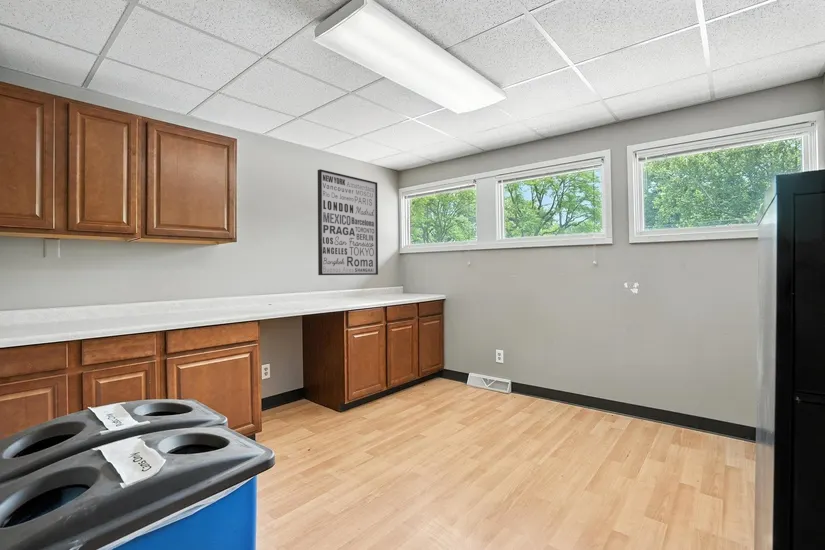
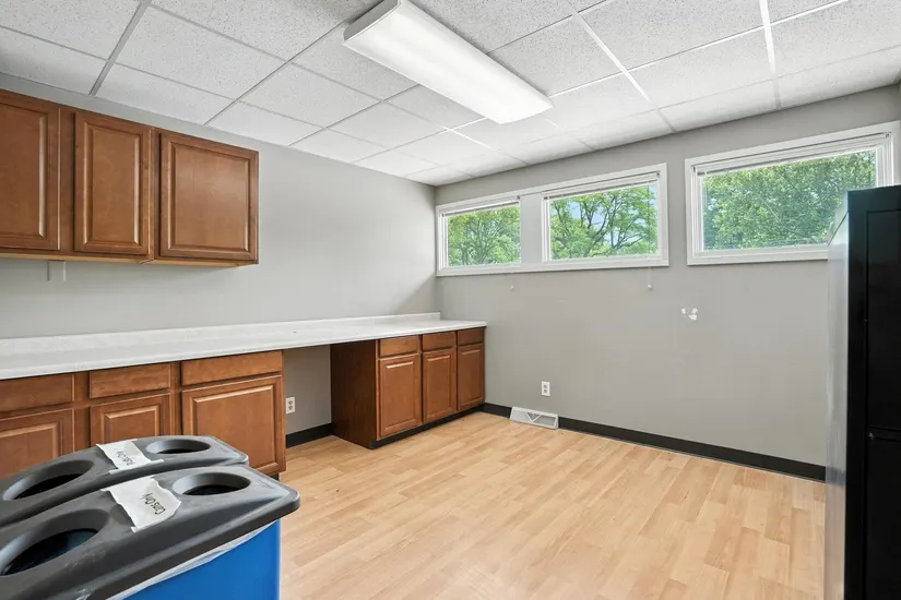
- wall art [317,168,379,276]
